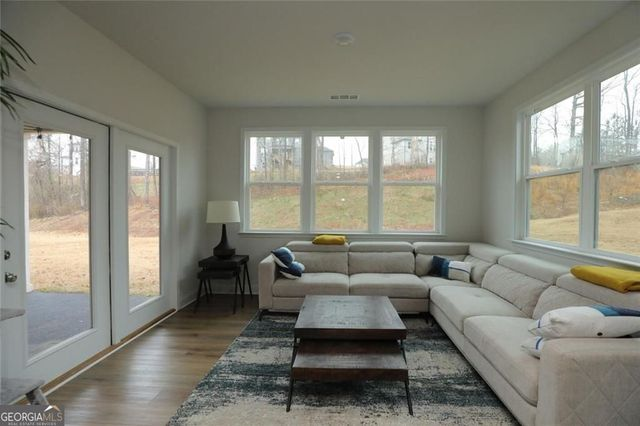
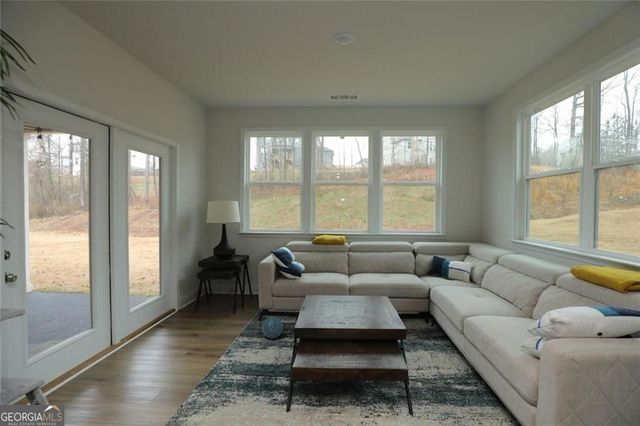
+ decorative ball [261,316,284,339]
